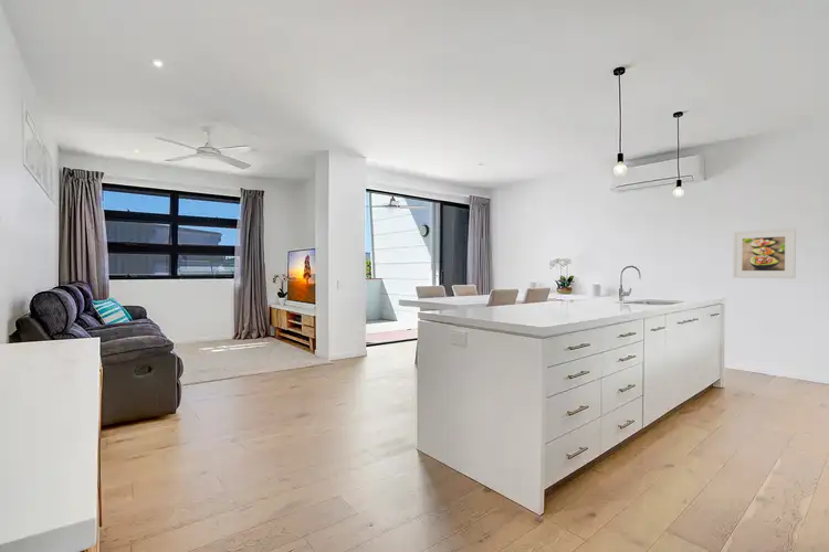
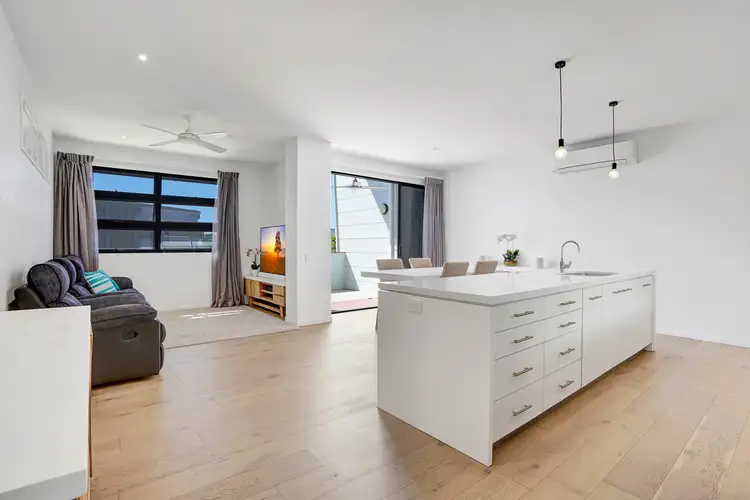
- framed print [732,227,797,279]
